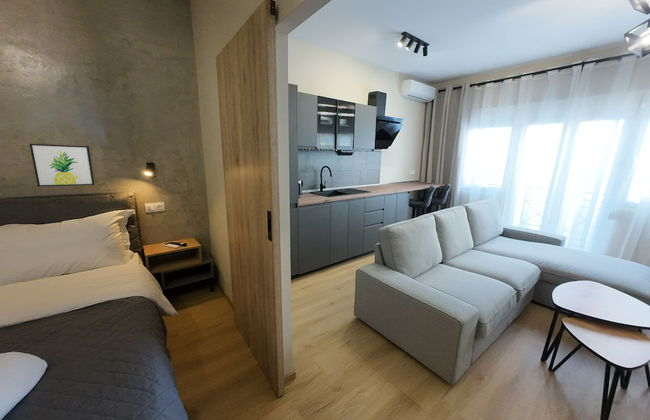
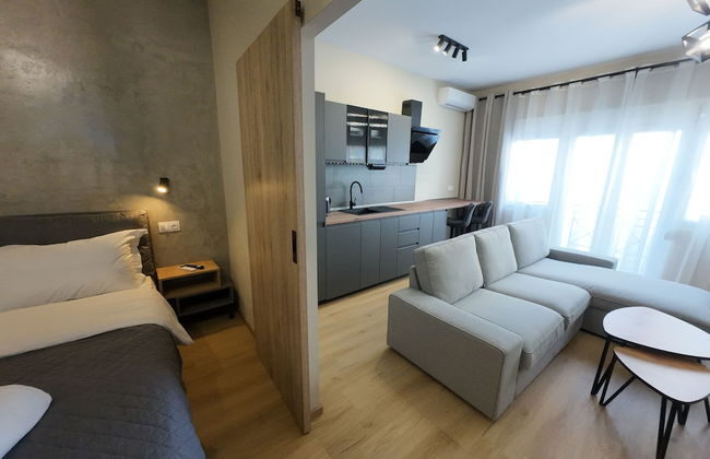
- wall art [29,143,96,187]
